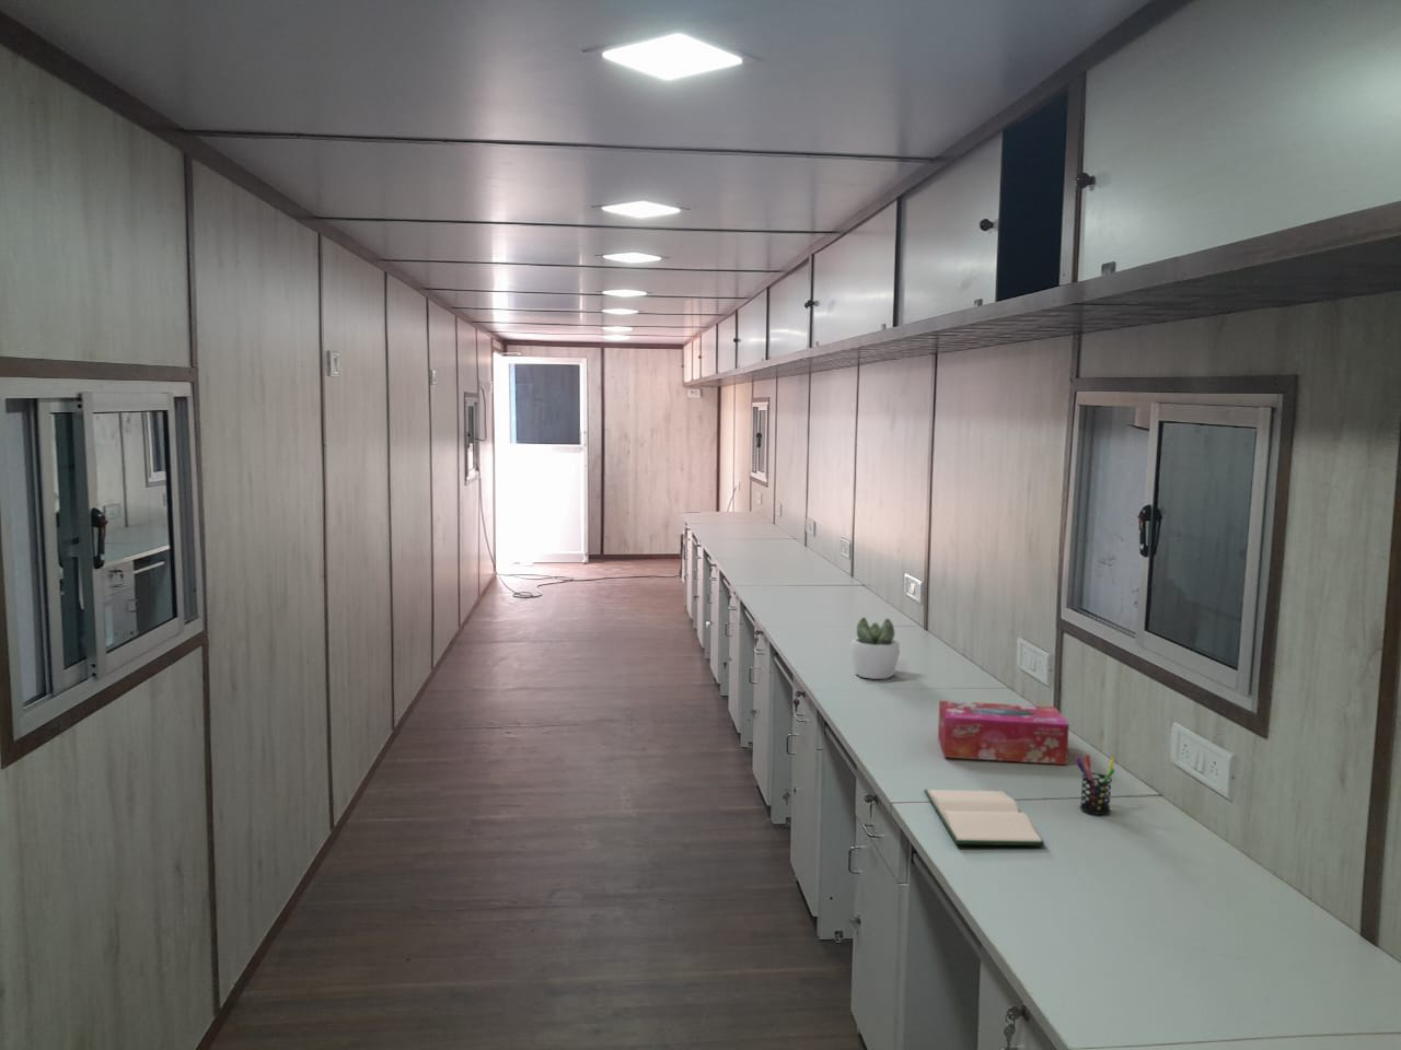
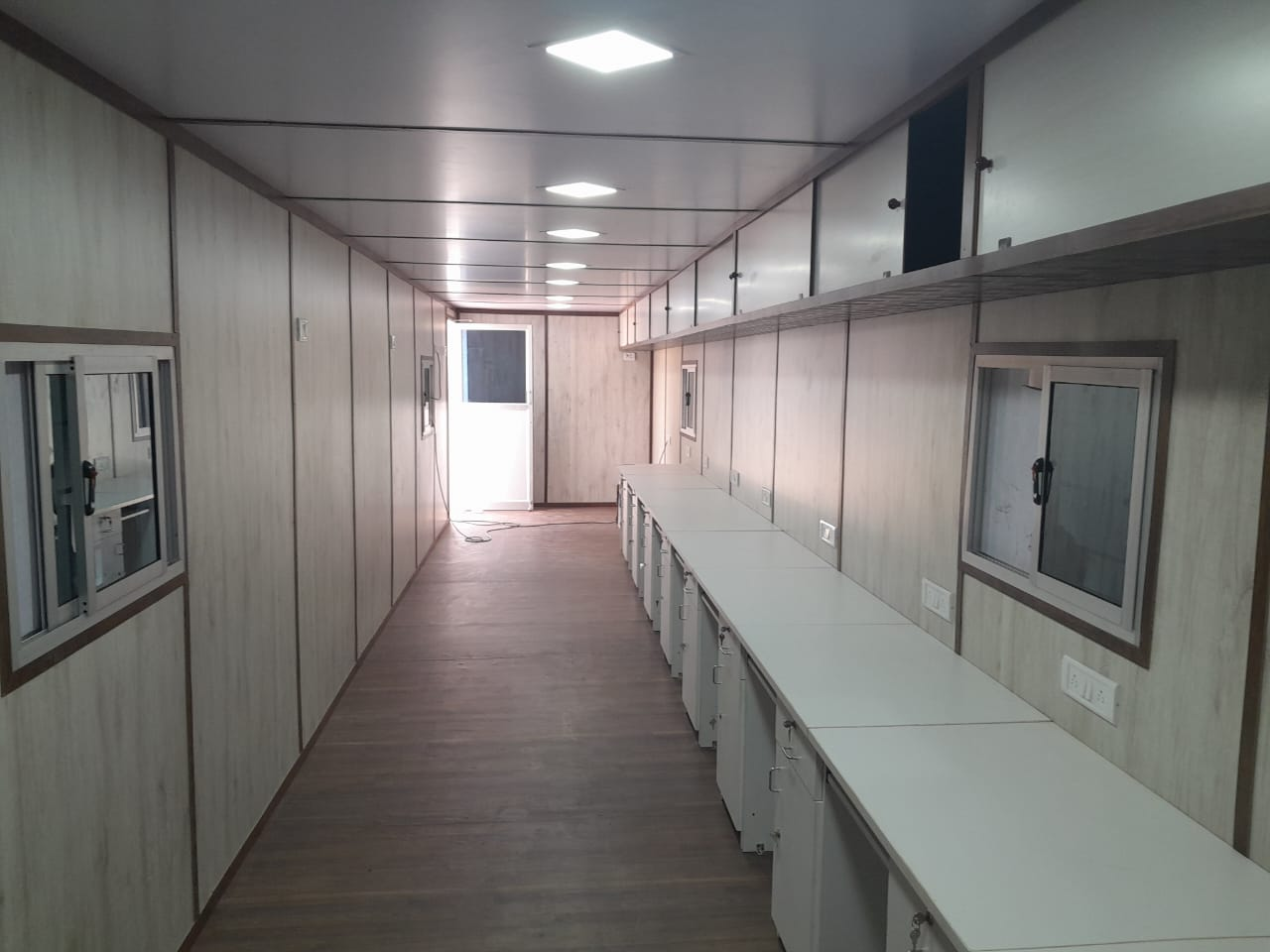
- hardback book [922,789,1046,847]
- tissue box [937,700,1070,765]
- pen holder [1073,754,1116,816]
- succulent plant [849,615,901,681]
